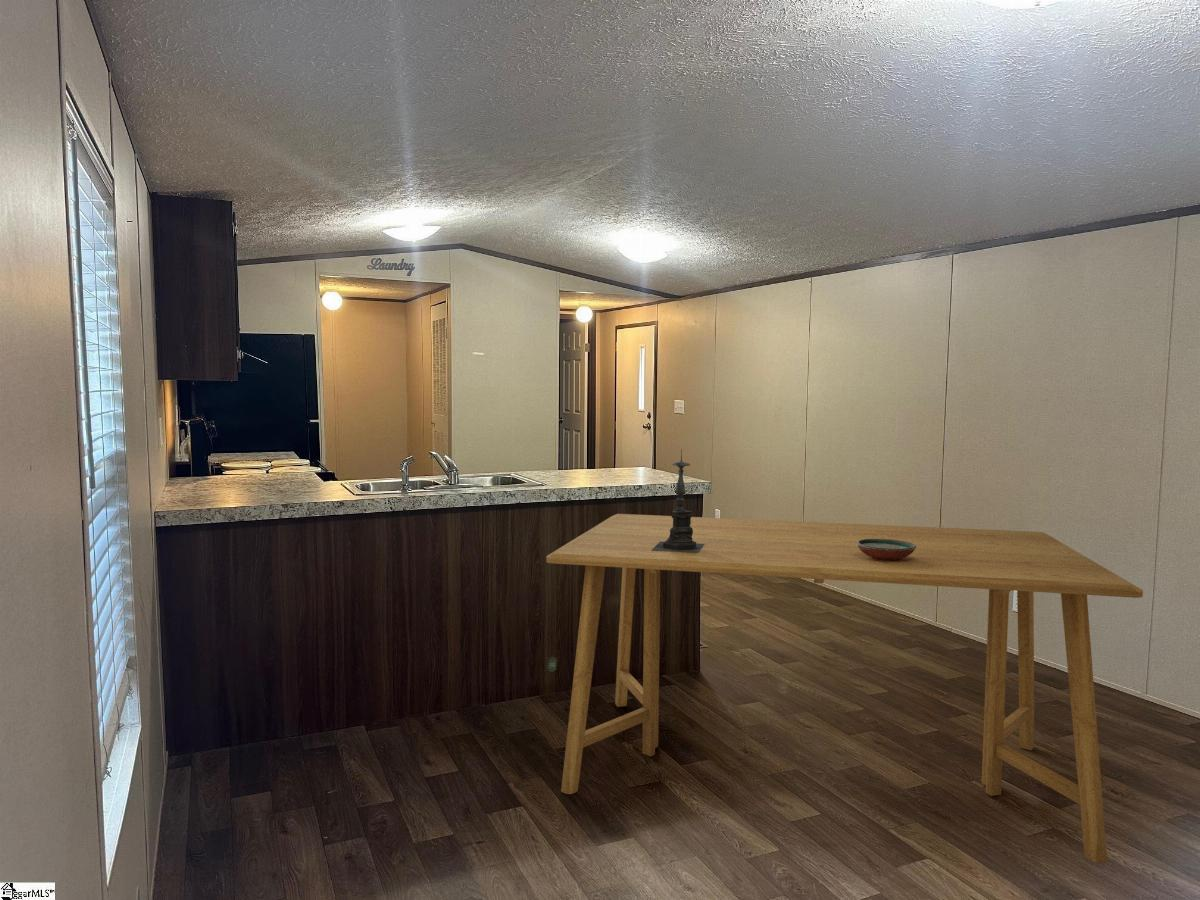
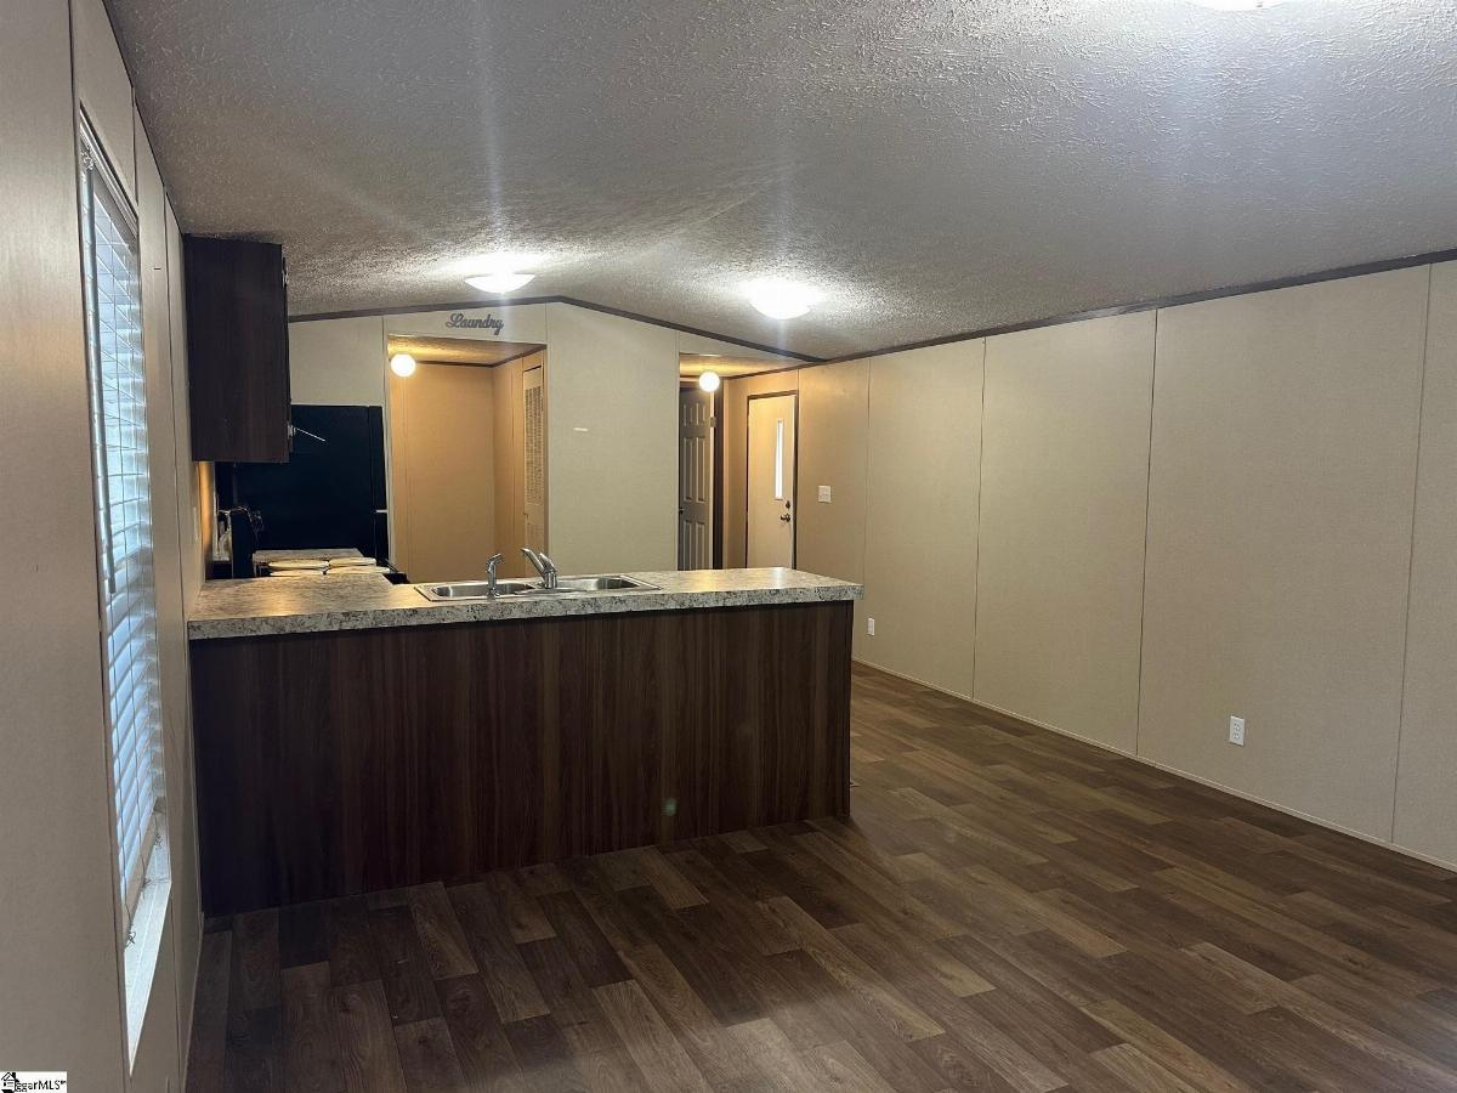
- candle holder [652,448,704,553]
- dining table [545,513,1144,864]
- decorative bowl [857,539,916,561]
